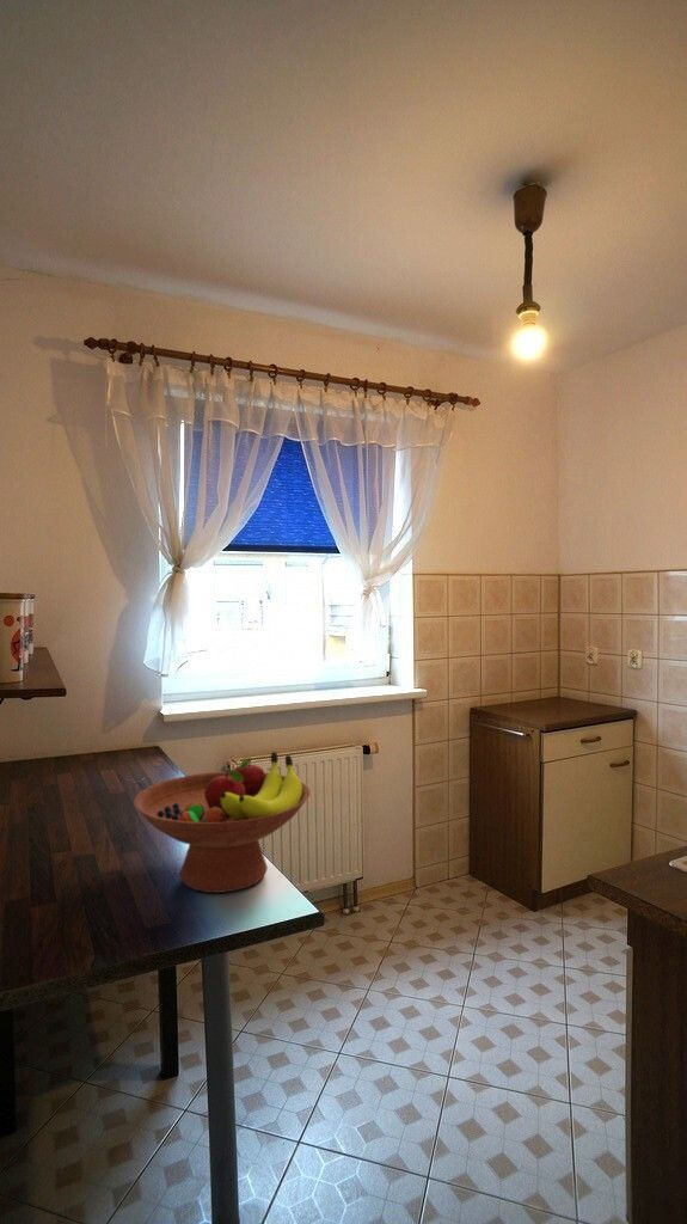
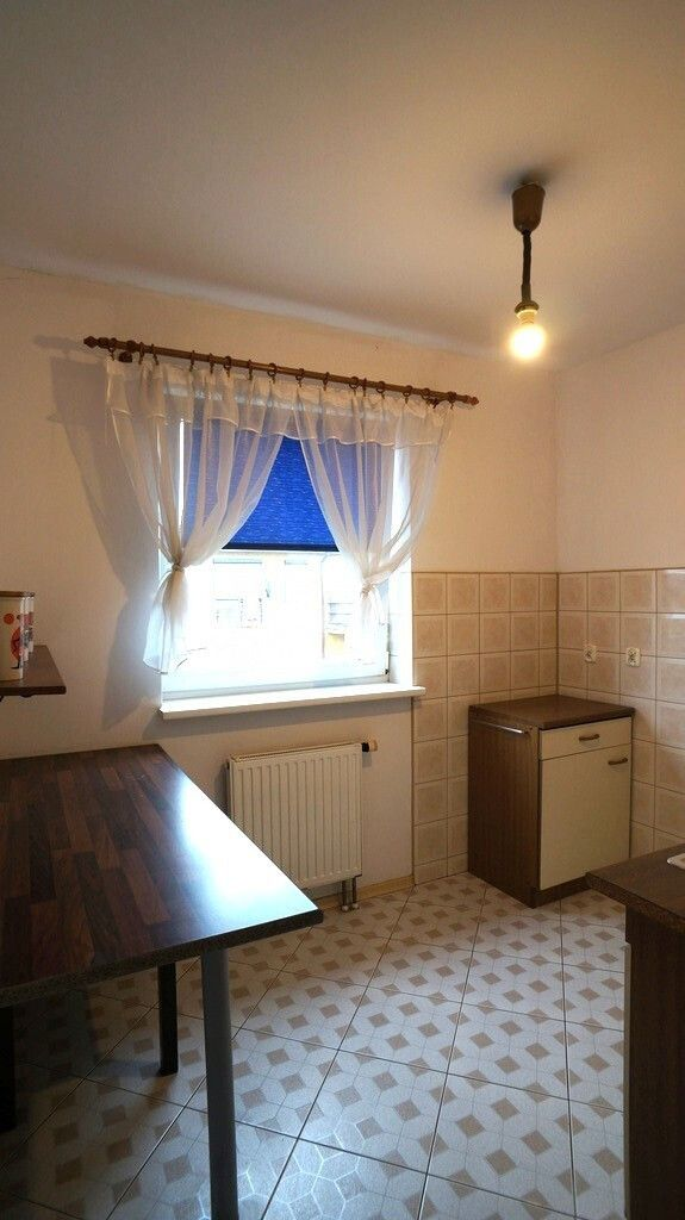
- fruit bowl [133,751,311,894]
